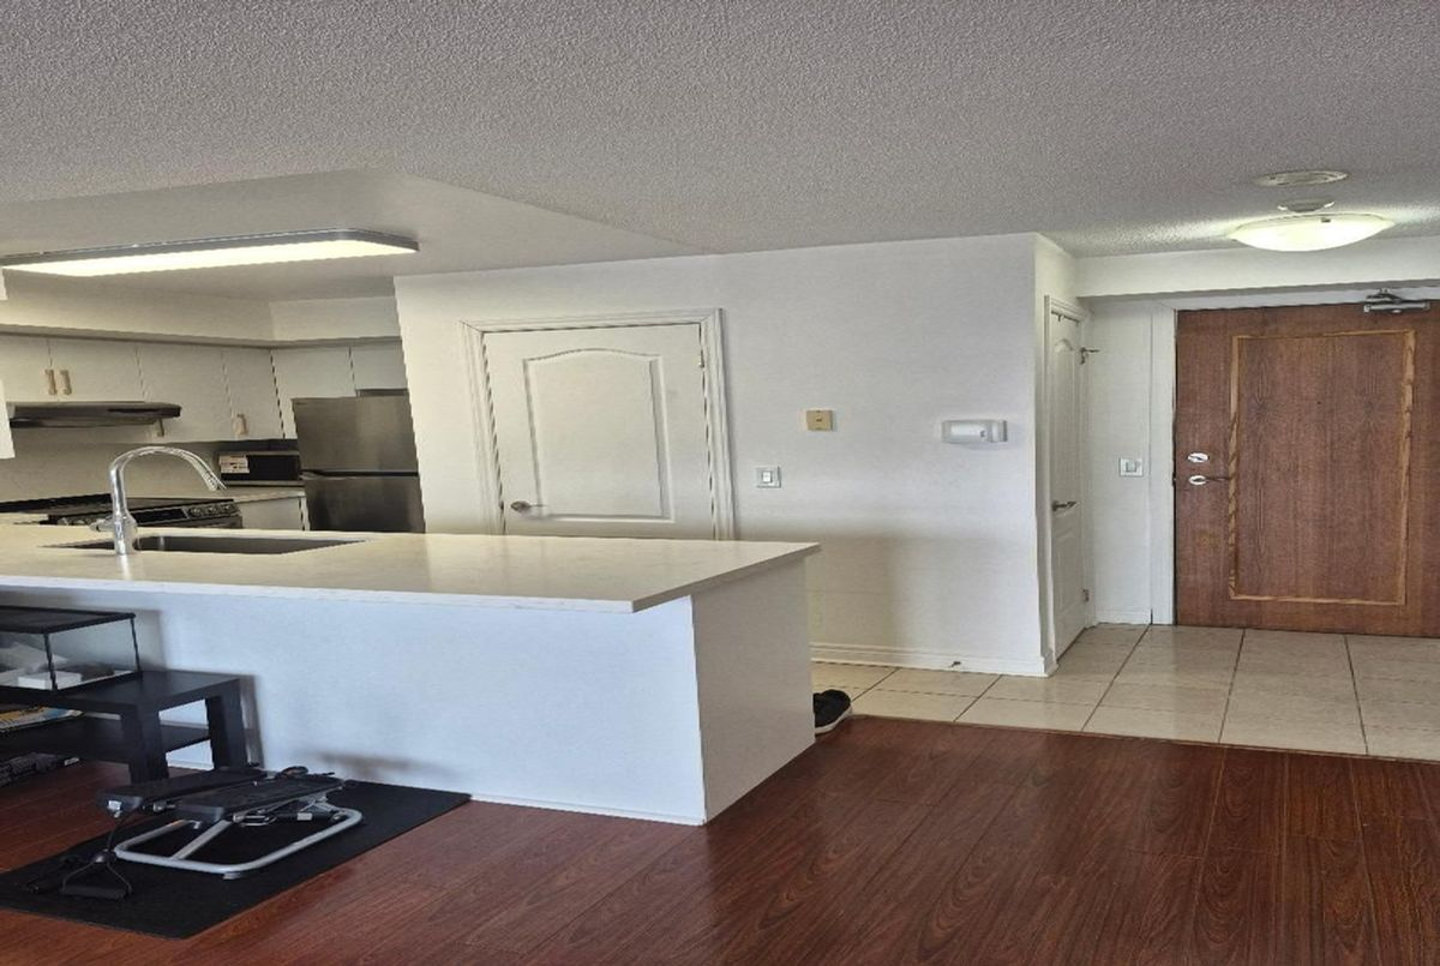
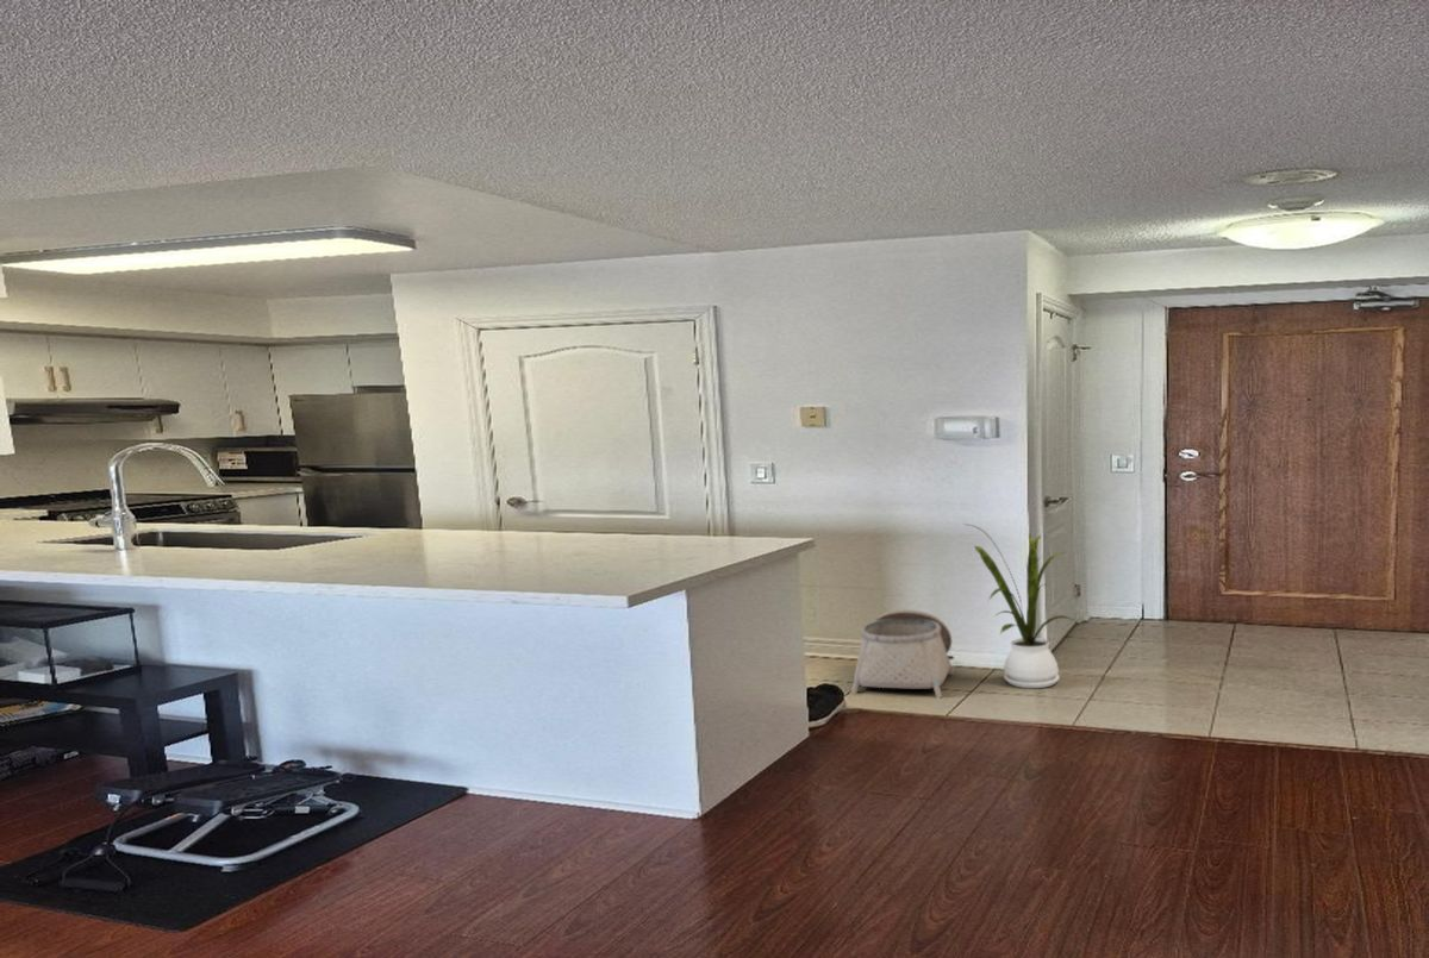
+ house plant [962,522,1079,689]
+ basket [850,608,955,700]
